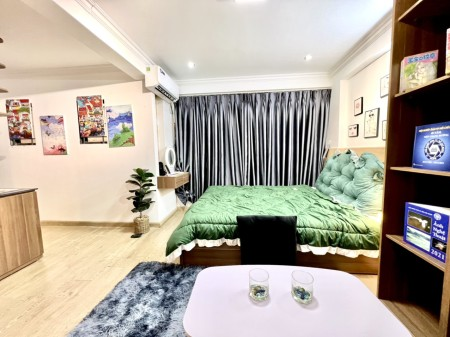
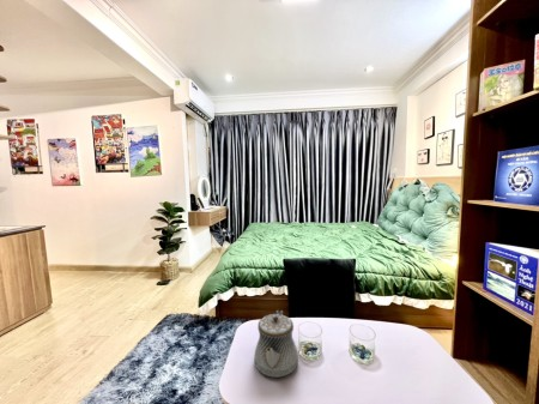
+ teapot [253,309,299,379]
